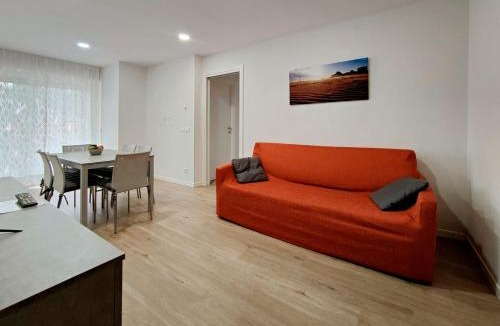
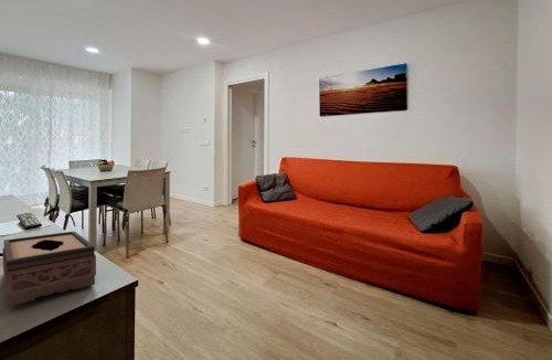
+ tissue box [2,231,97,308]
